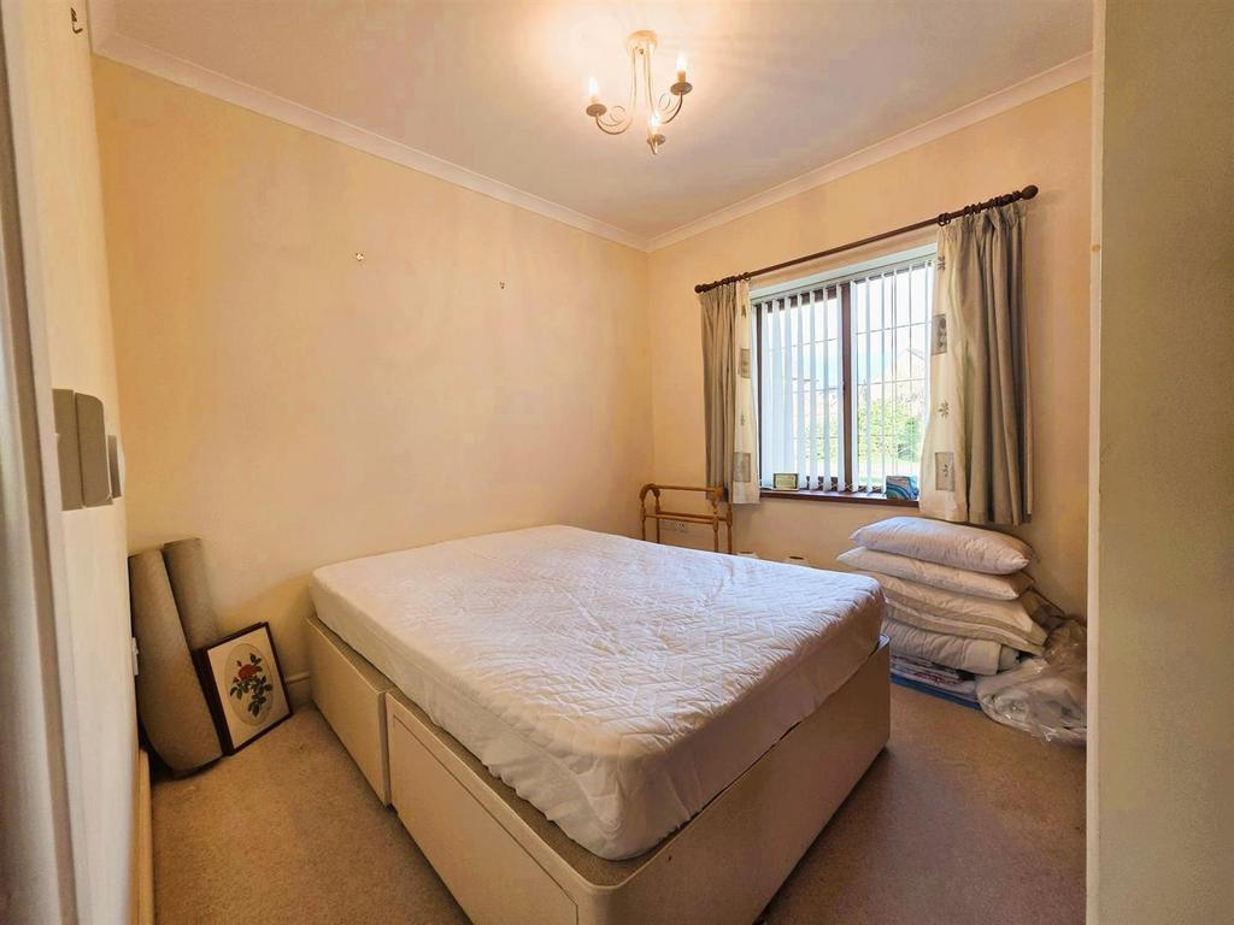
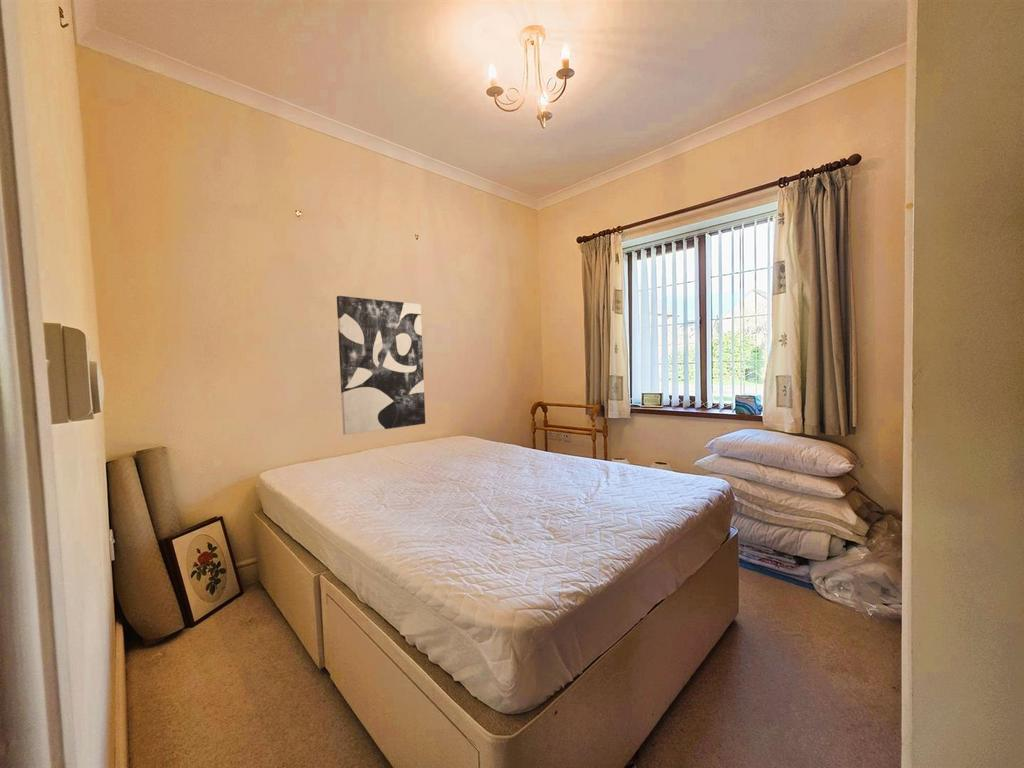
+ wall art [336,295,426,436]
